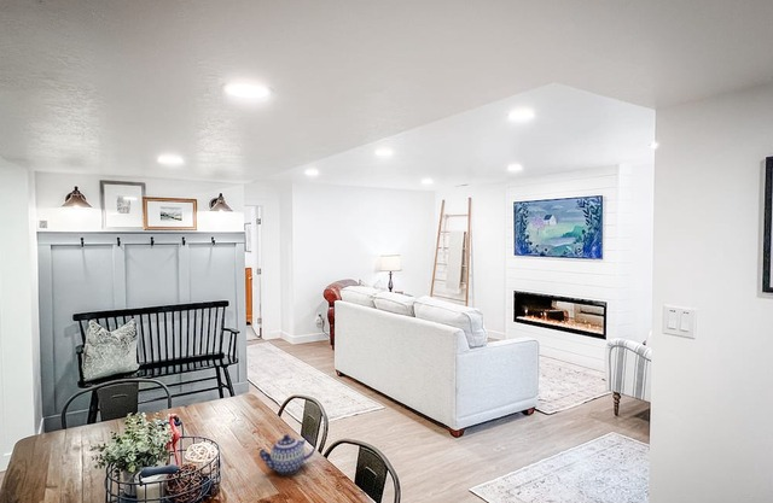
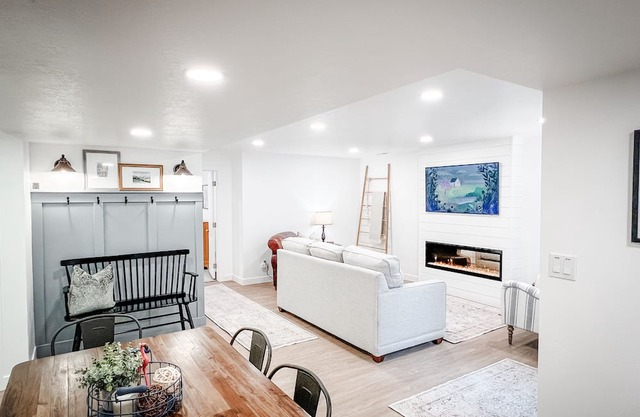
- teapot [258,433,316,475]
